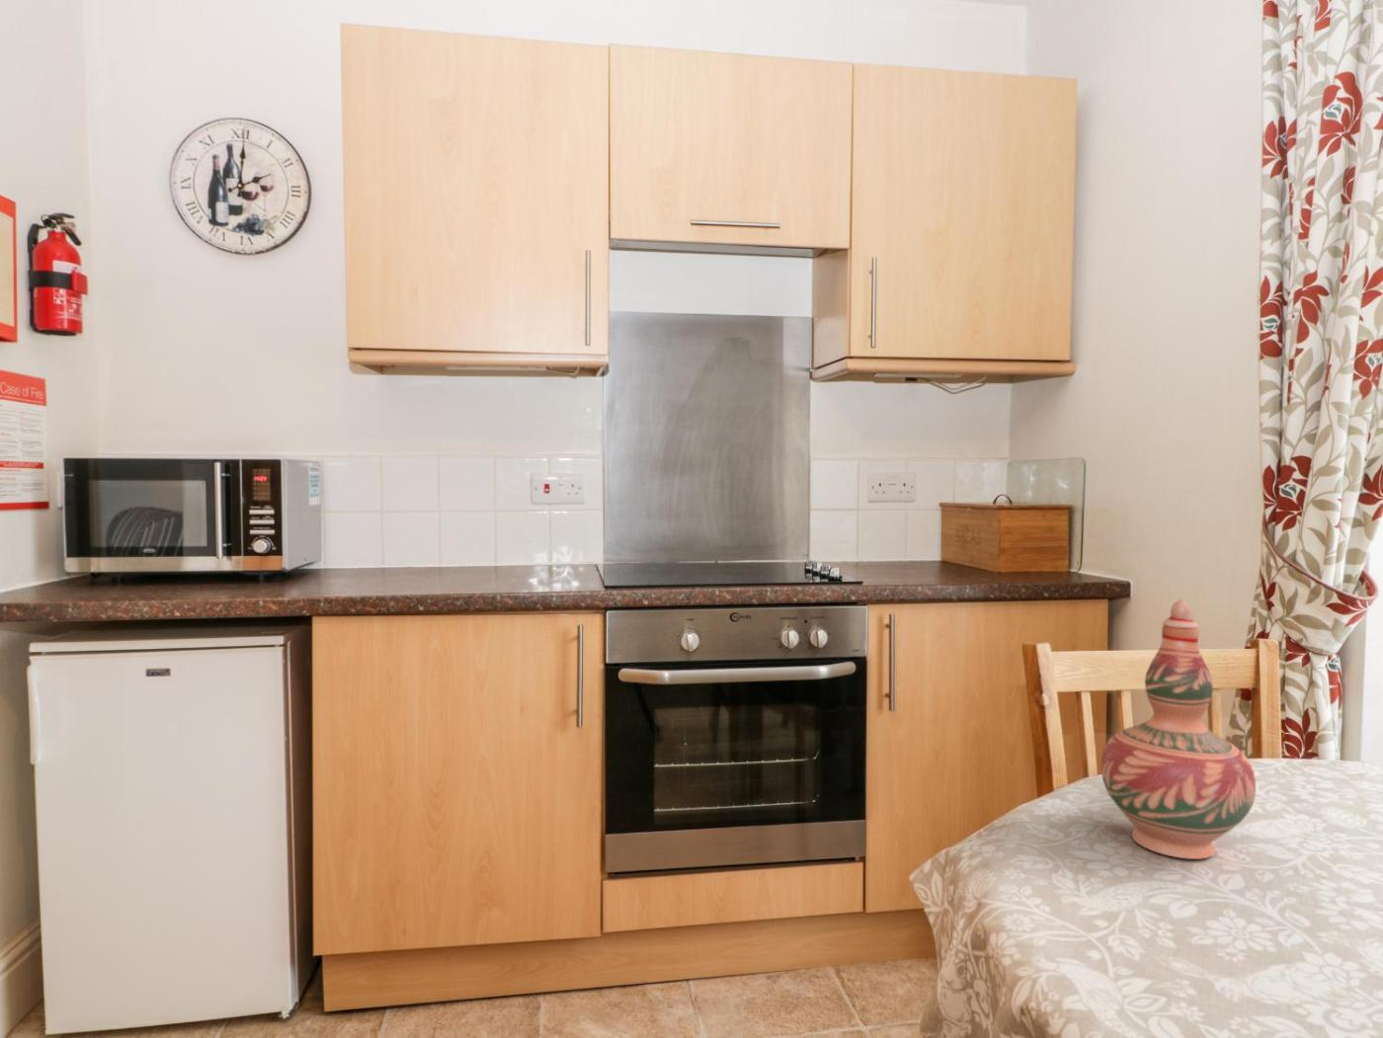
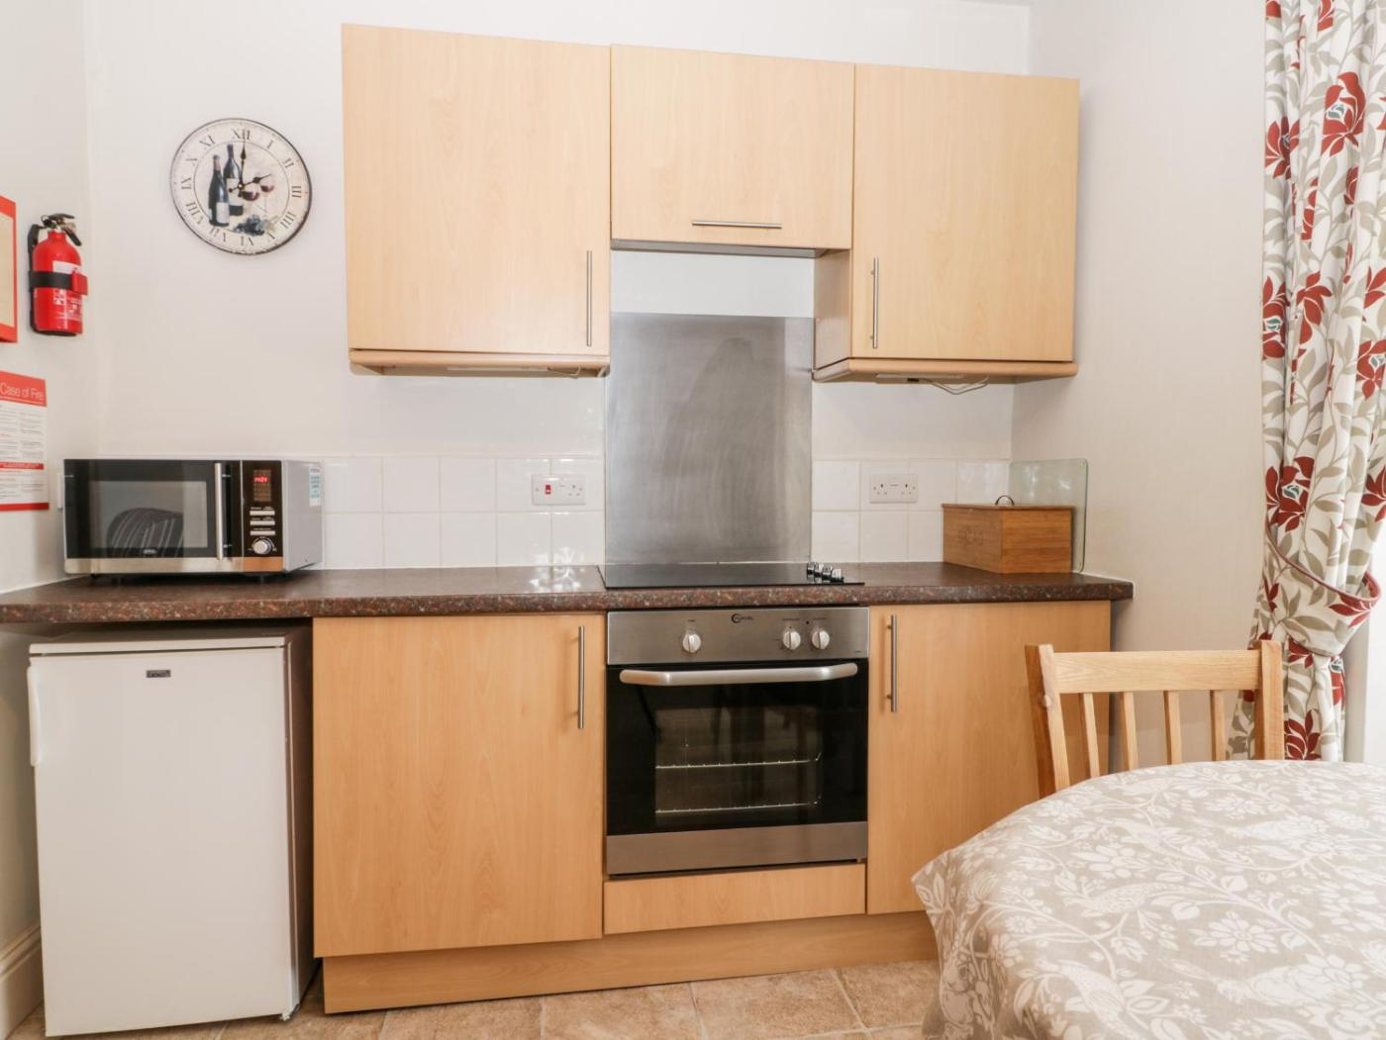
- decorative vase [1099,599,1256,860]
